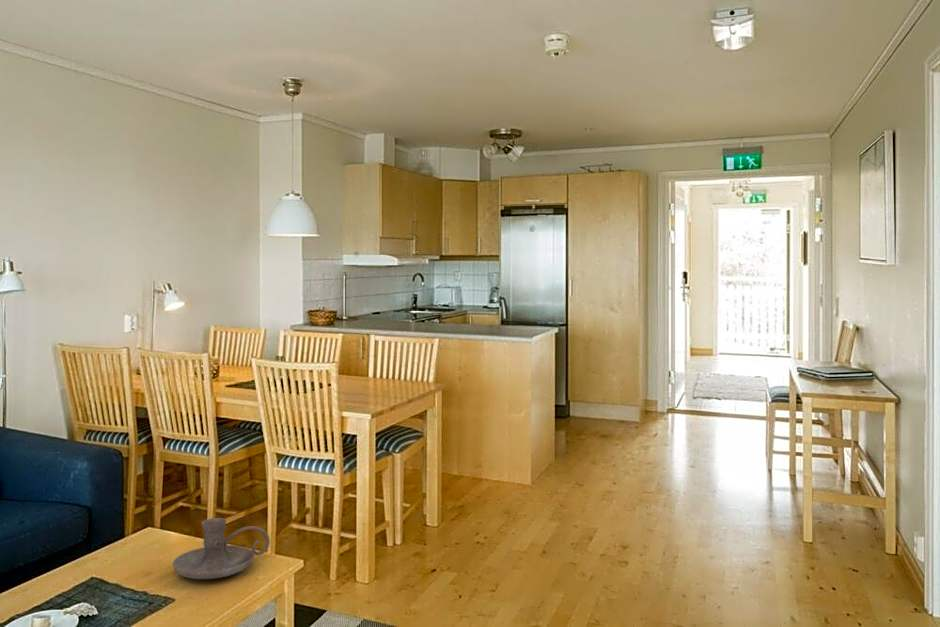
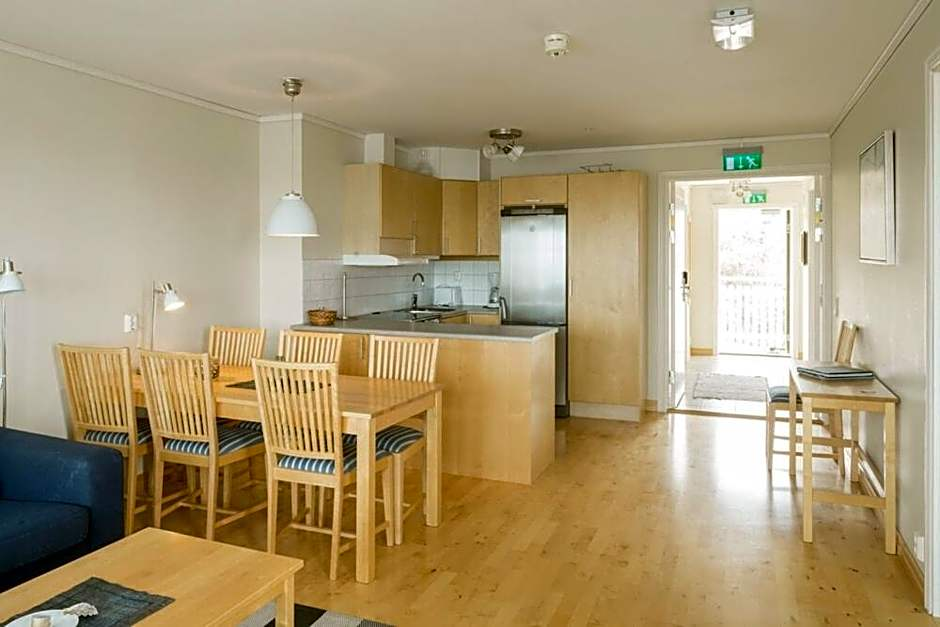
- candle holder [172,517,271,580]
